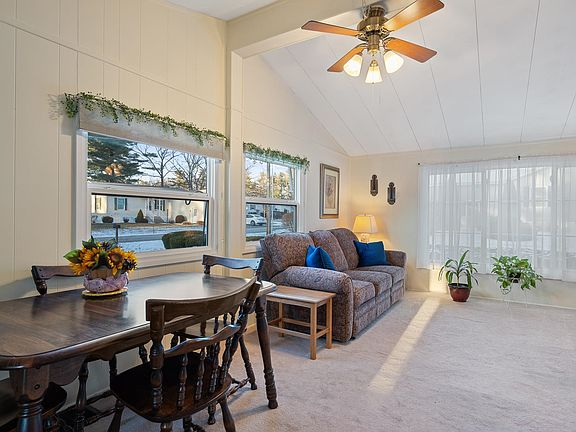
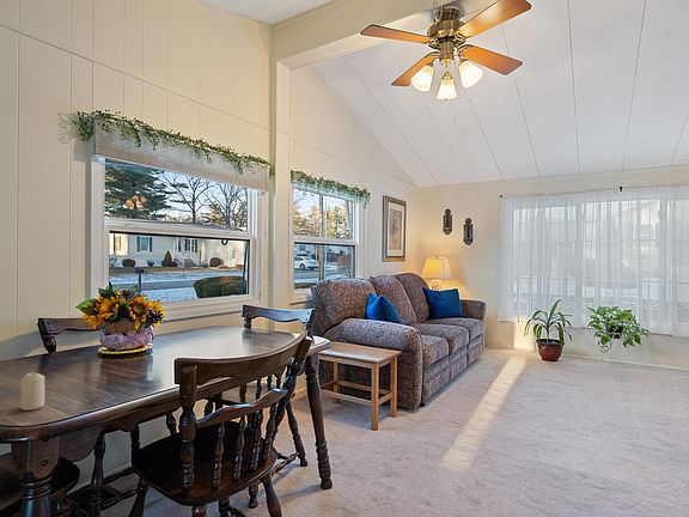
+ candle [20,371,45,412]
